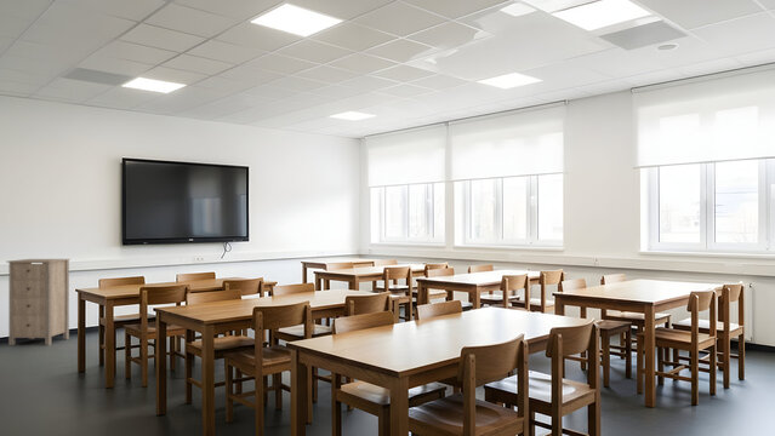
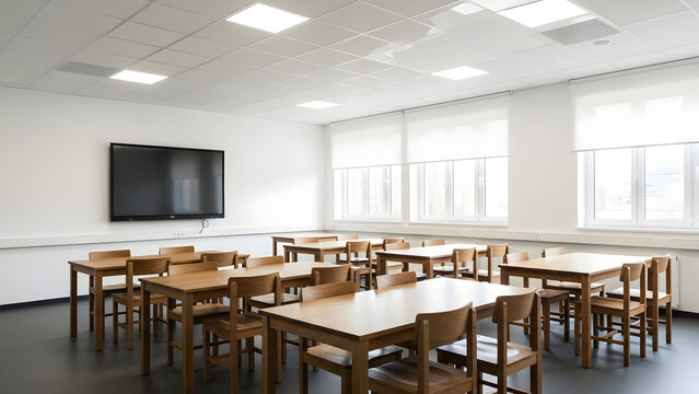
- storage cabinet [5,258,72,346]
